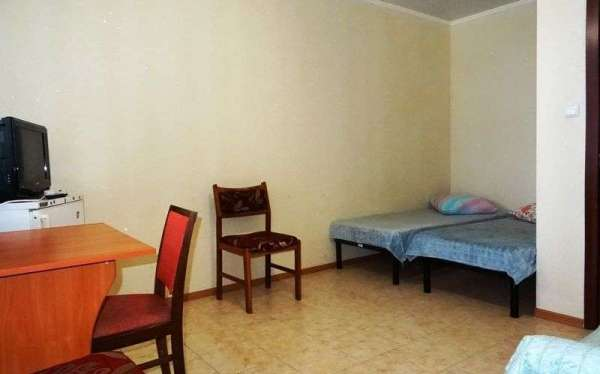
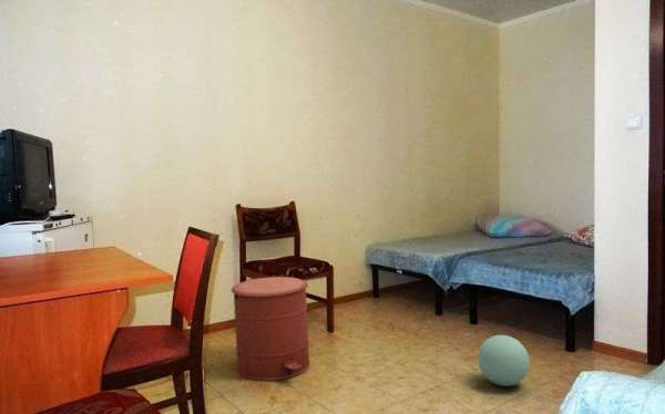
+ trash can [229,276,311,382]
+ ball [477,334,531,387]
